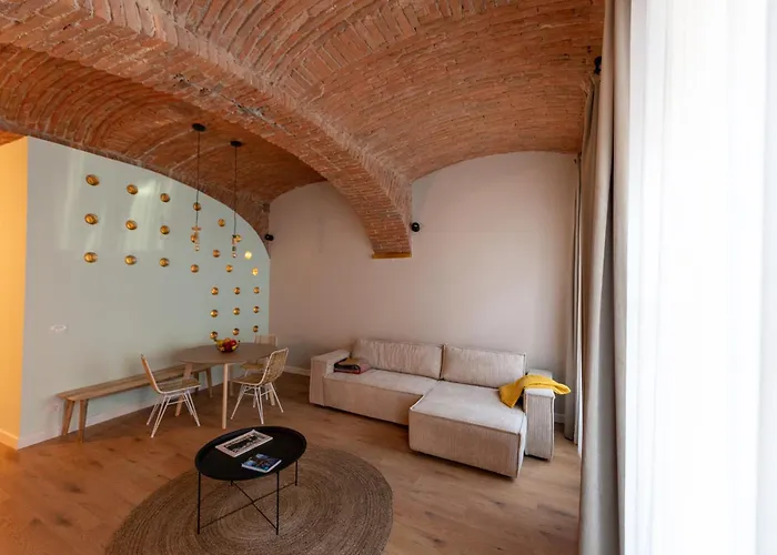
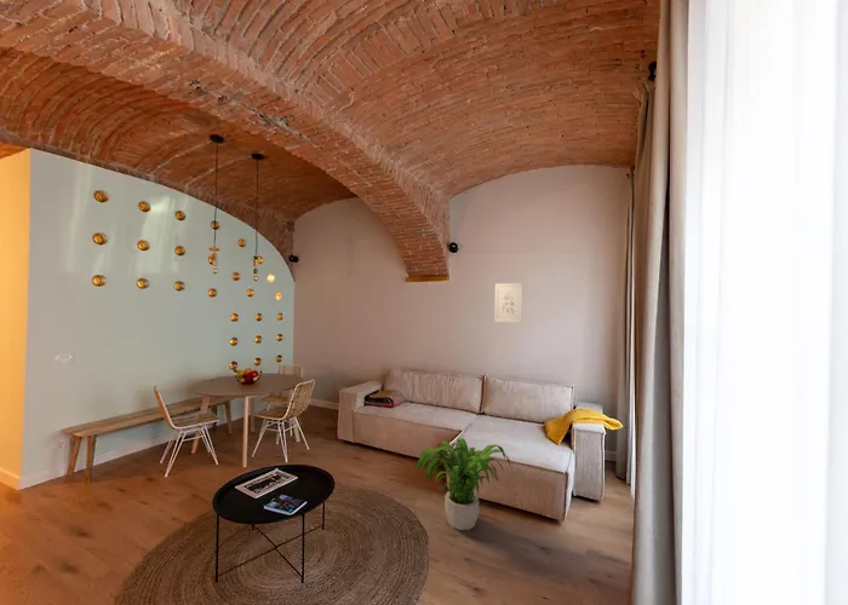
+ wall art [494,282,523,324]
+ potted plant [416,437,511,531]
